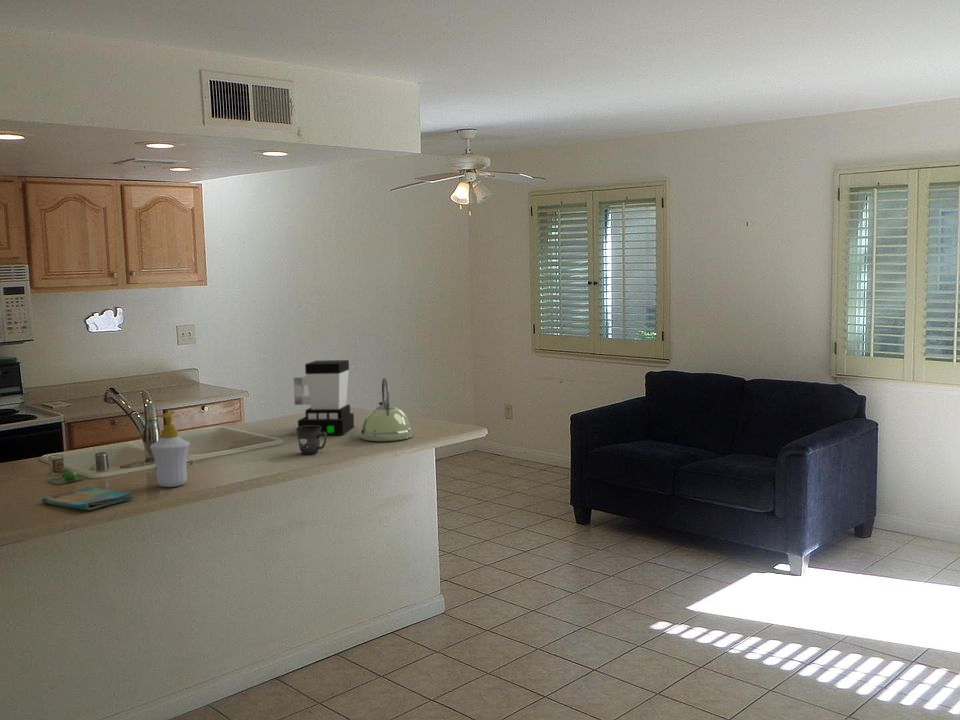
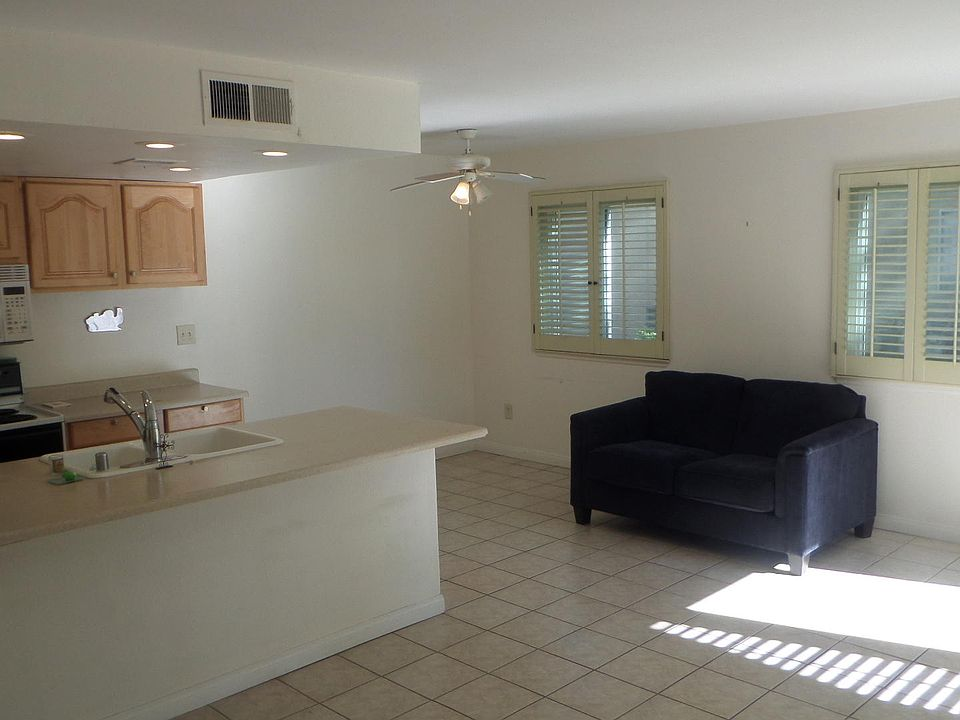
- coffee maker [292,359,355,436]
- mug [295,426,328,456]
- kettle [359,376,414,442]
- soap bottle [149,410,191,488]
- dish towel [41,486,134,511]
